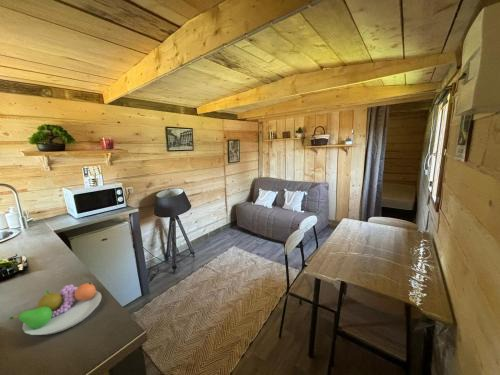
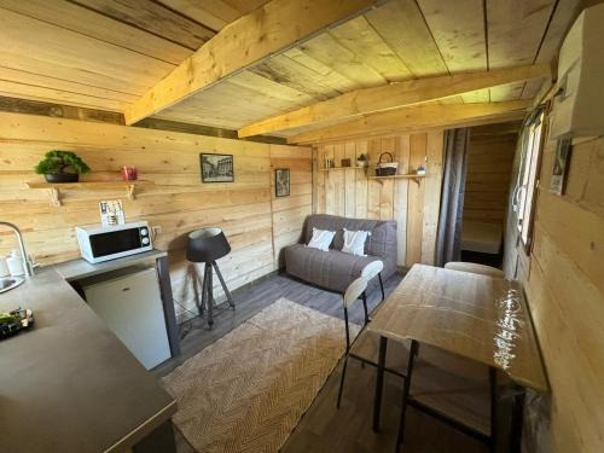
- fruit bowl [8,281,103,336]
